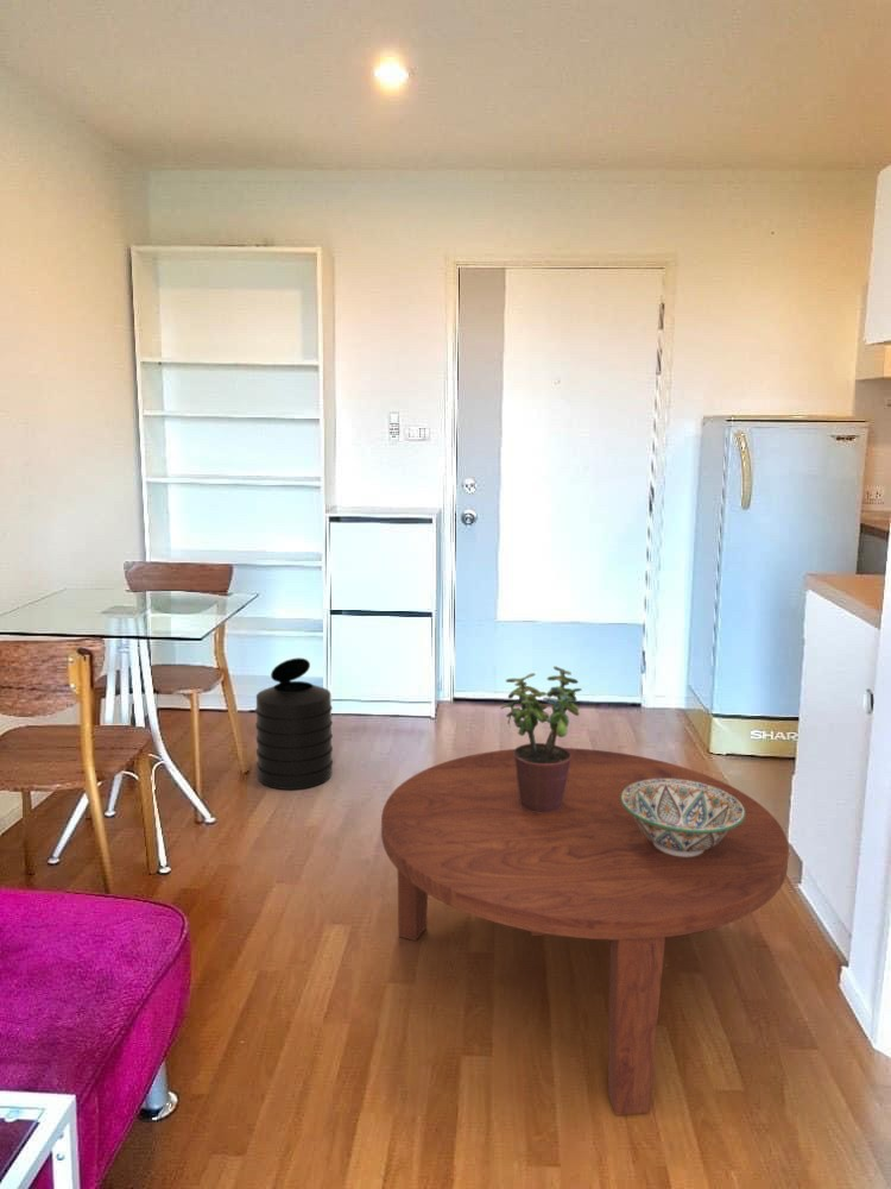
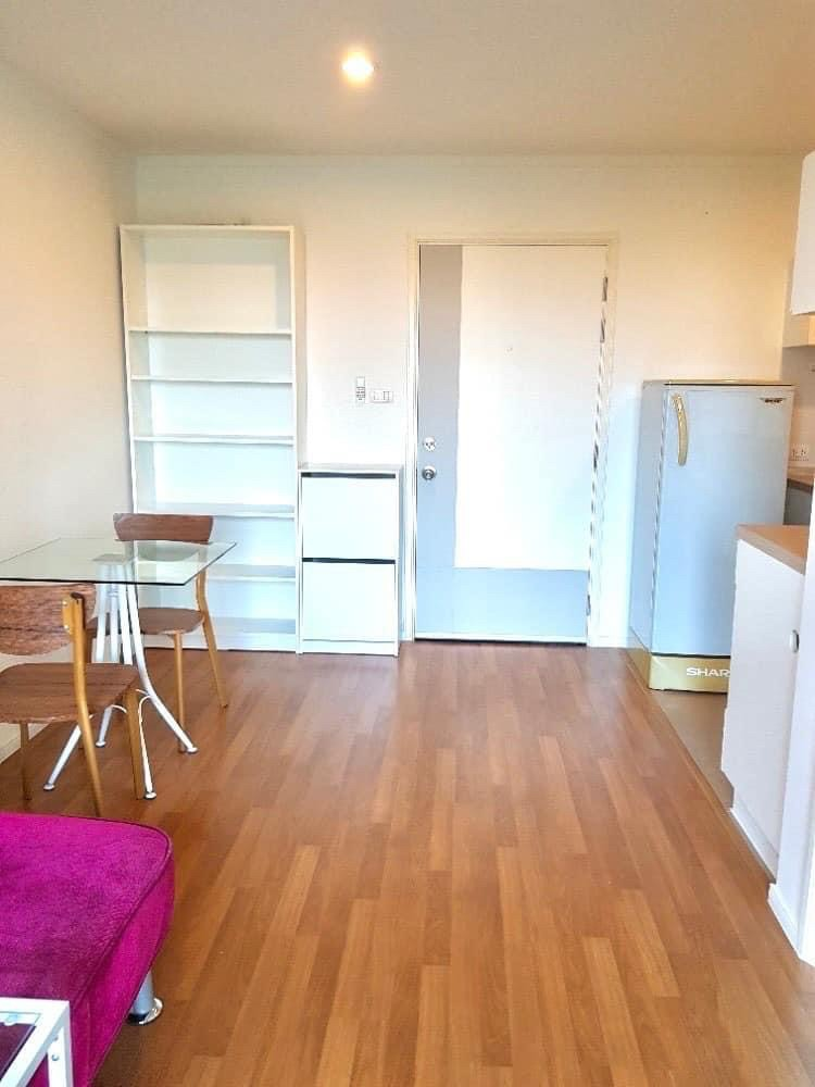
- coffee table [380,747,790,1116]
- potted plant [499,665,582,813]
- decorative bowl [621,779,745,857]
- trash can [254,656,334,791]
